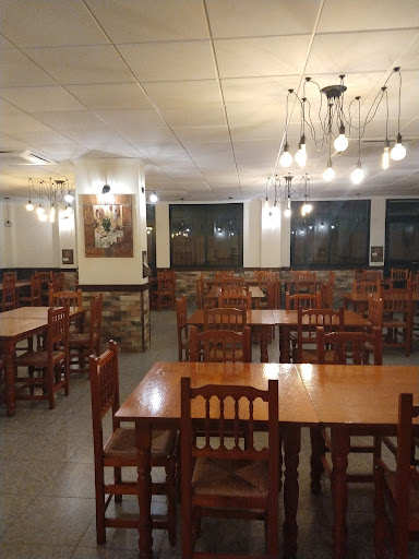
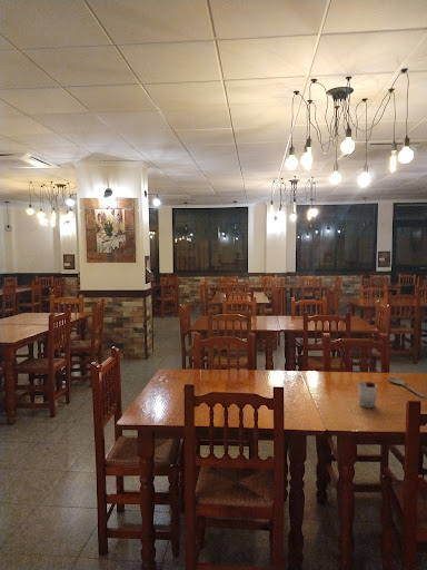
+ wooden spoon [387,376,426,399]
+ cup [357,381,378,409]
